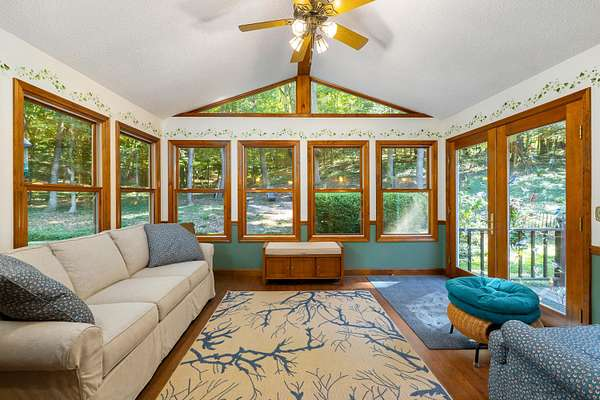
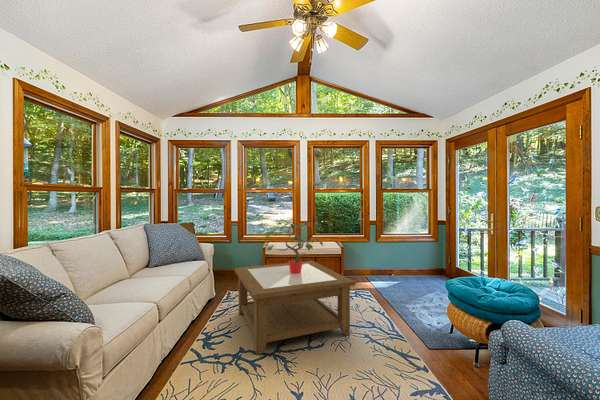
+ coffee table [234,260,356,355]
+ potted plant [263,221,325,274]
